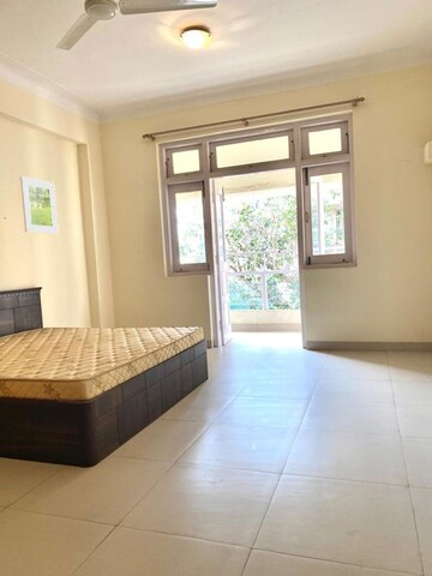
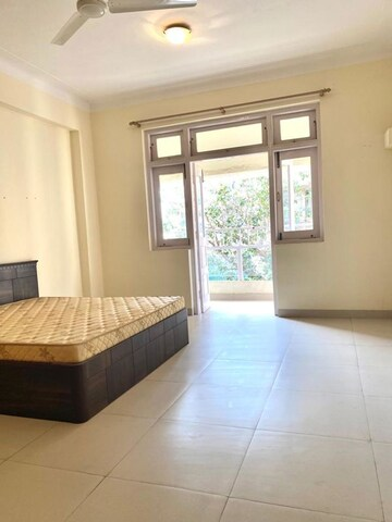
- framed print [19,175,60,235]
